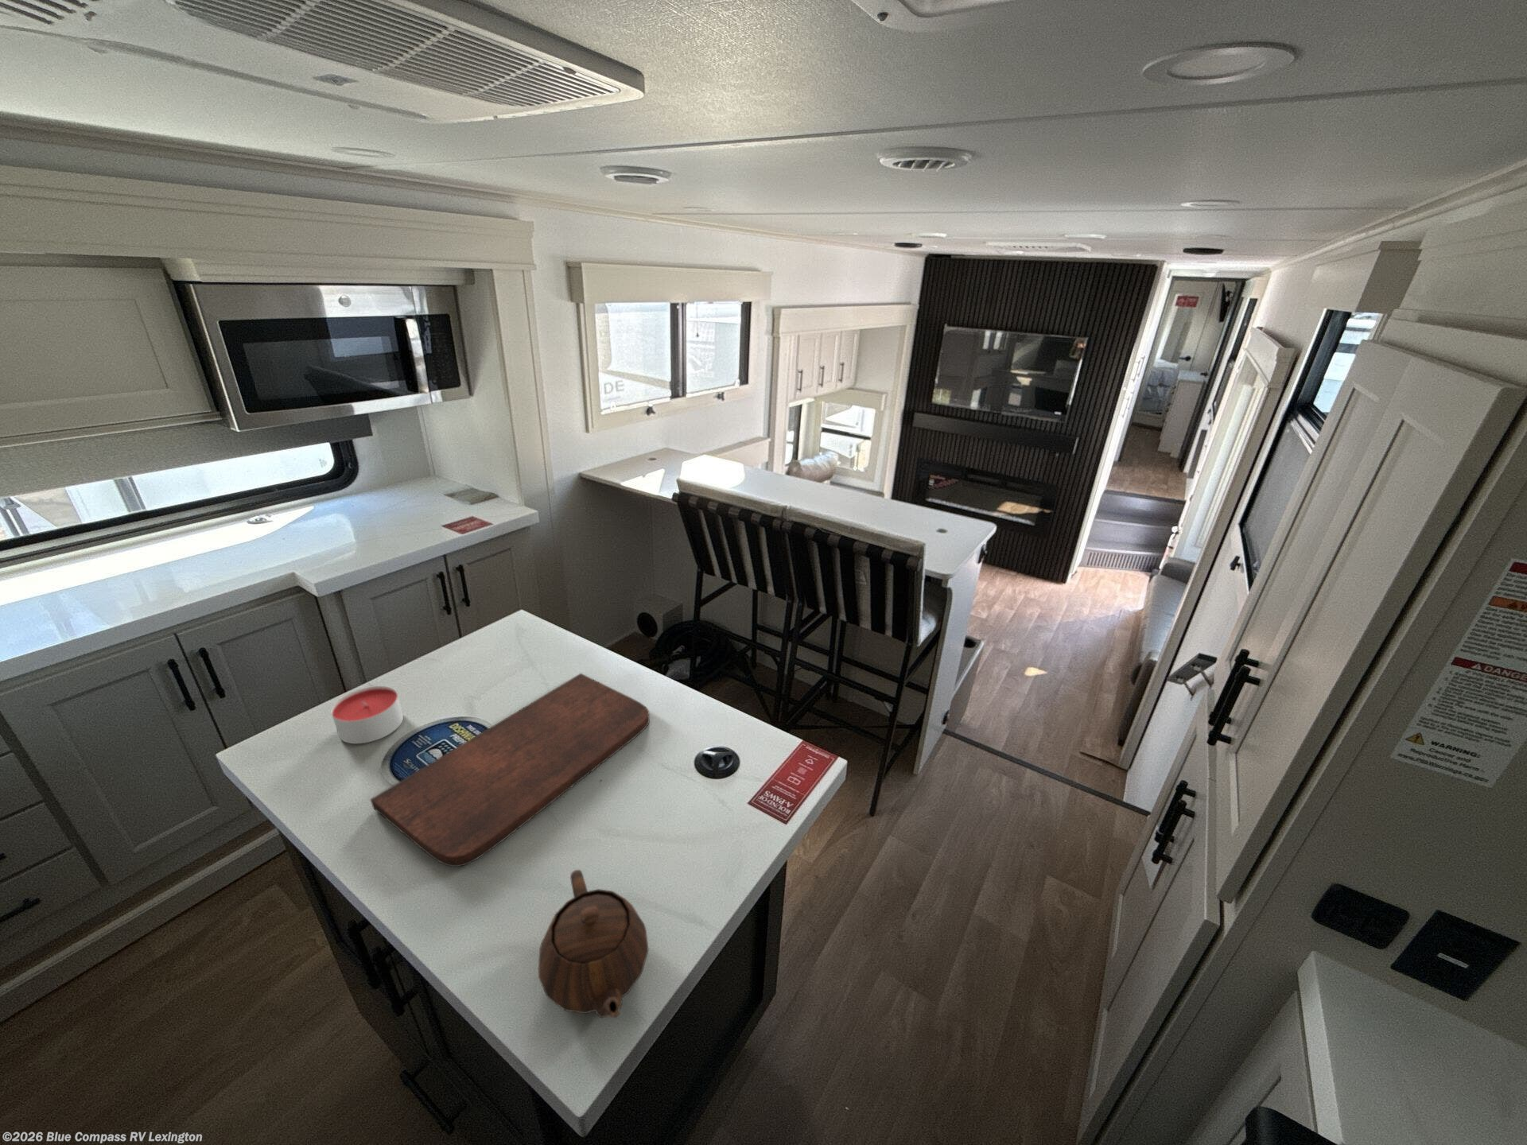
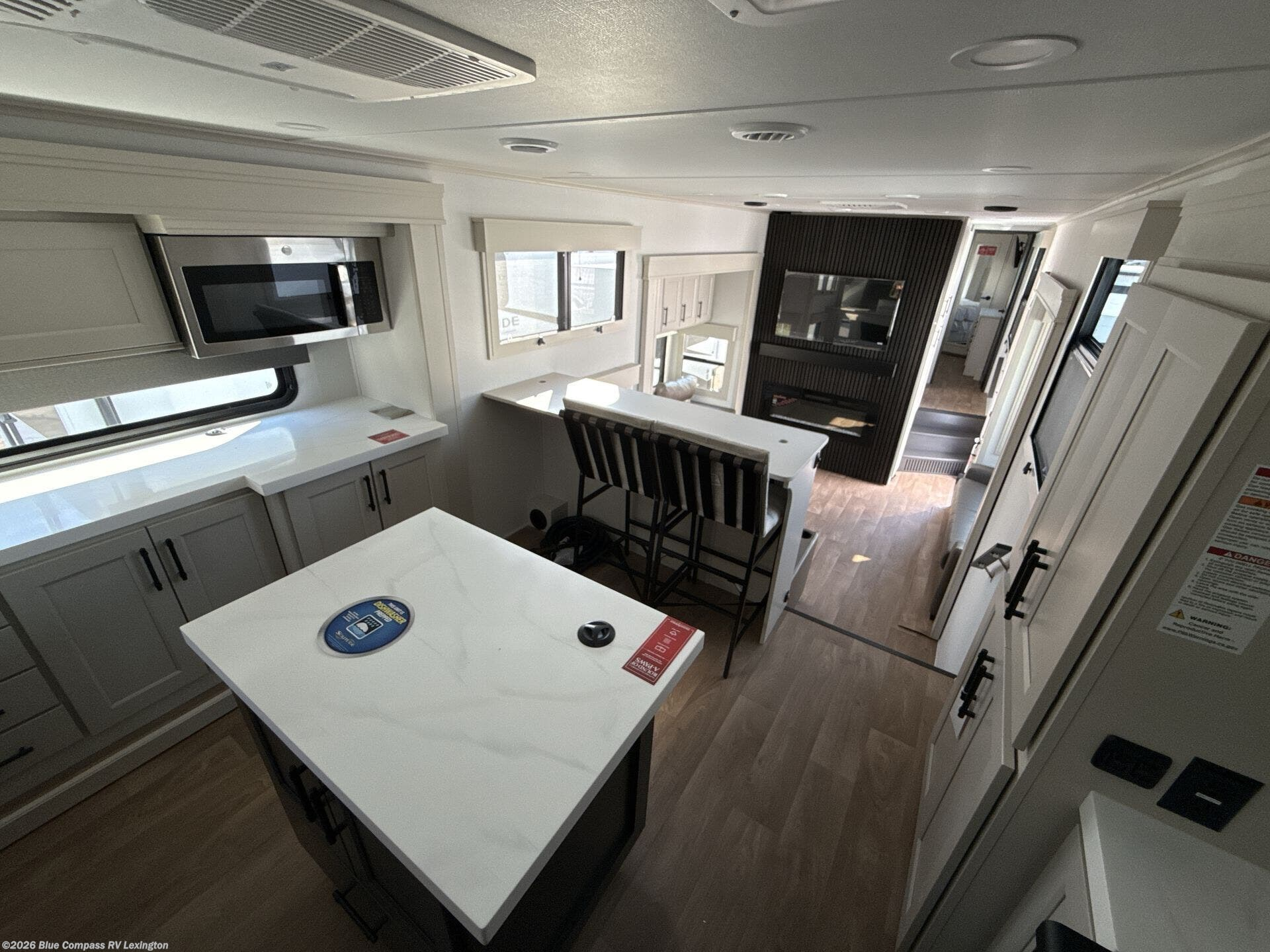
- teapot [537,870,649,1020]
- cutting board [370,672,650,867]
- candle [331,686,404,744]
